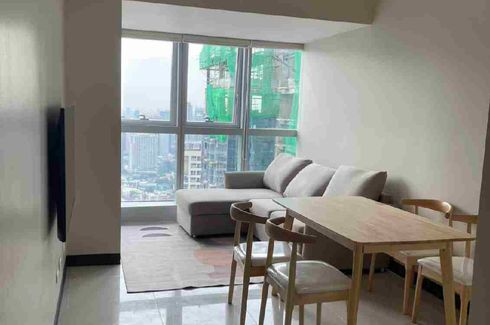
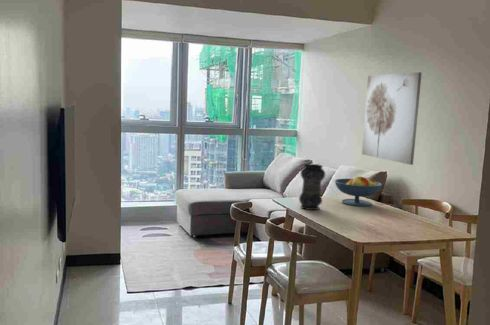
+ fruit bowl [334,175,383,207]
+ vase [298,163,326,211]
+ wall art [361,71,423,166]
